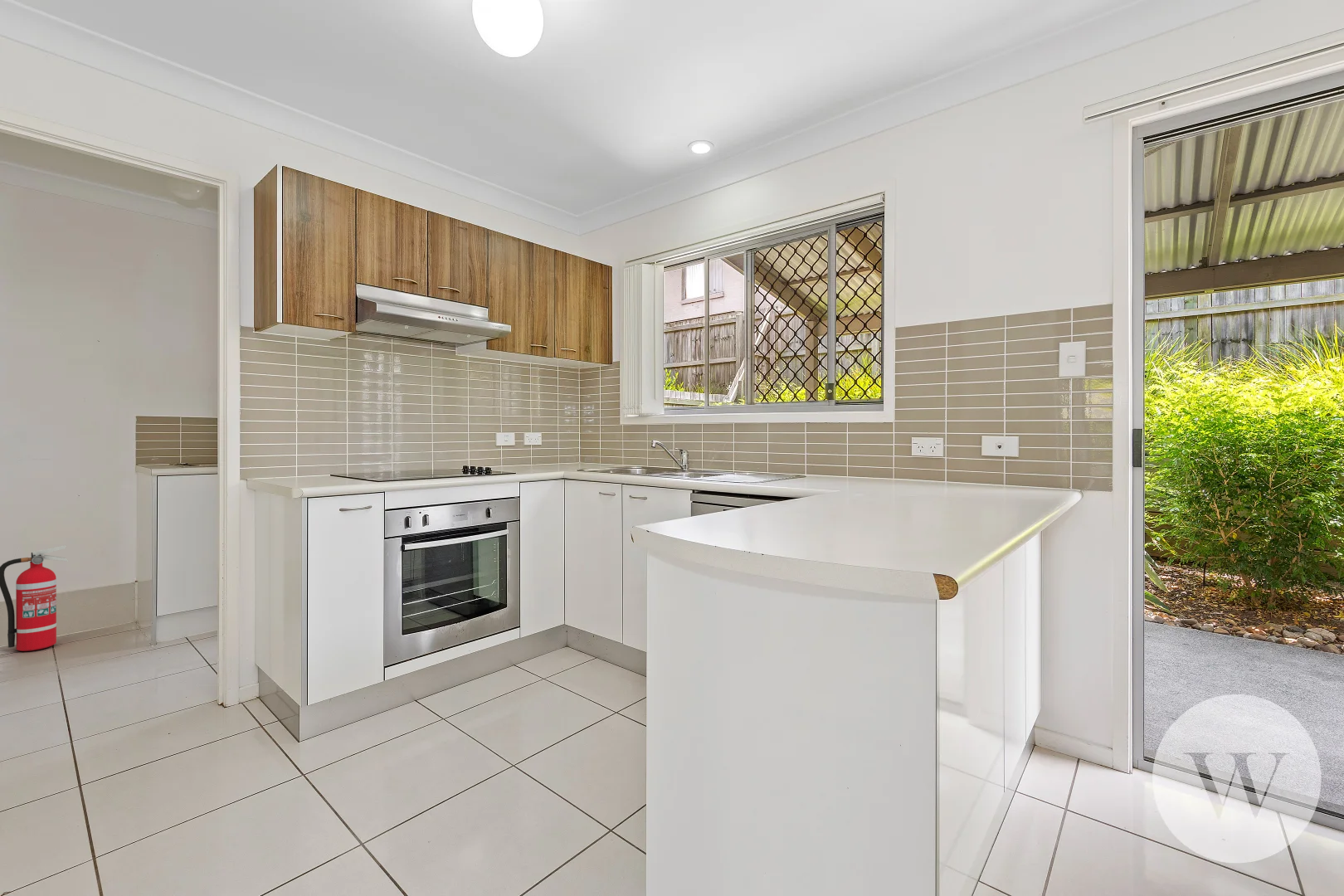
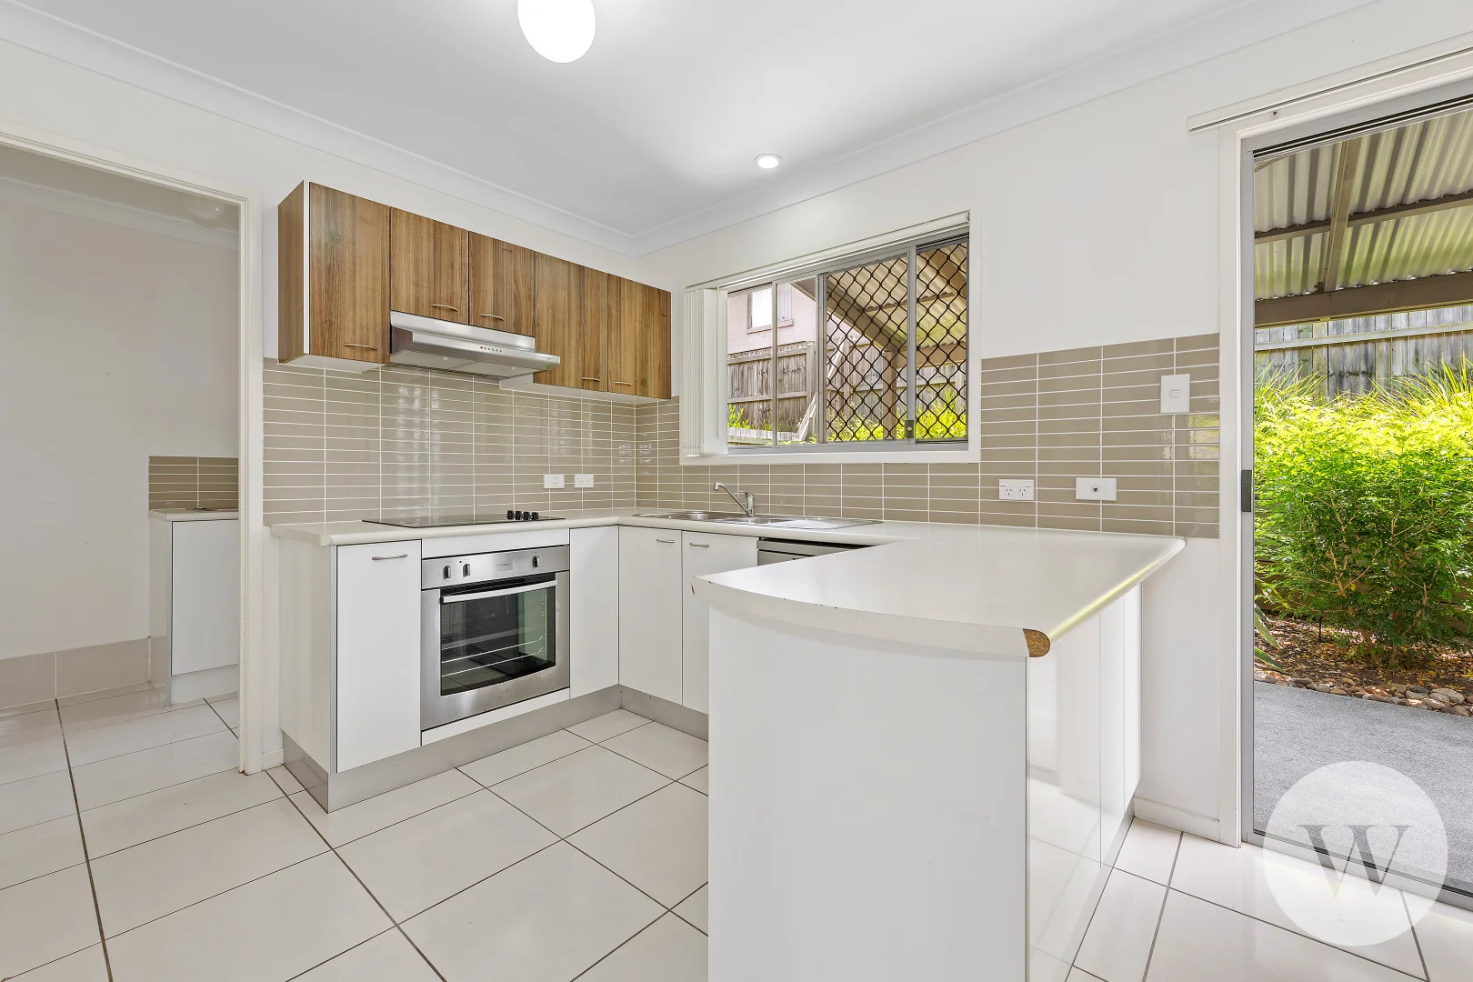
- fire extinguisher [0,544,70,652]
